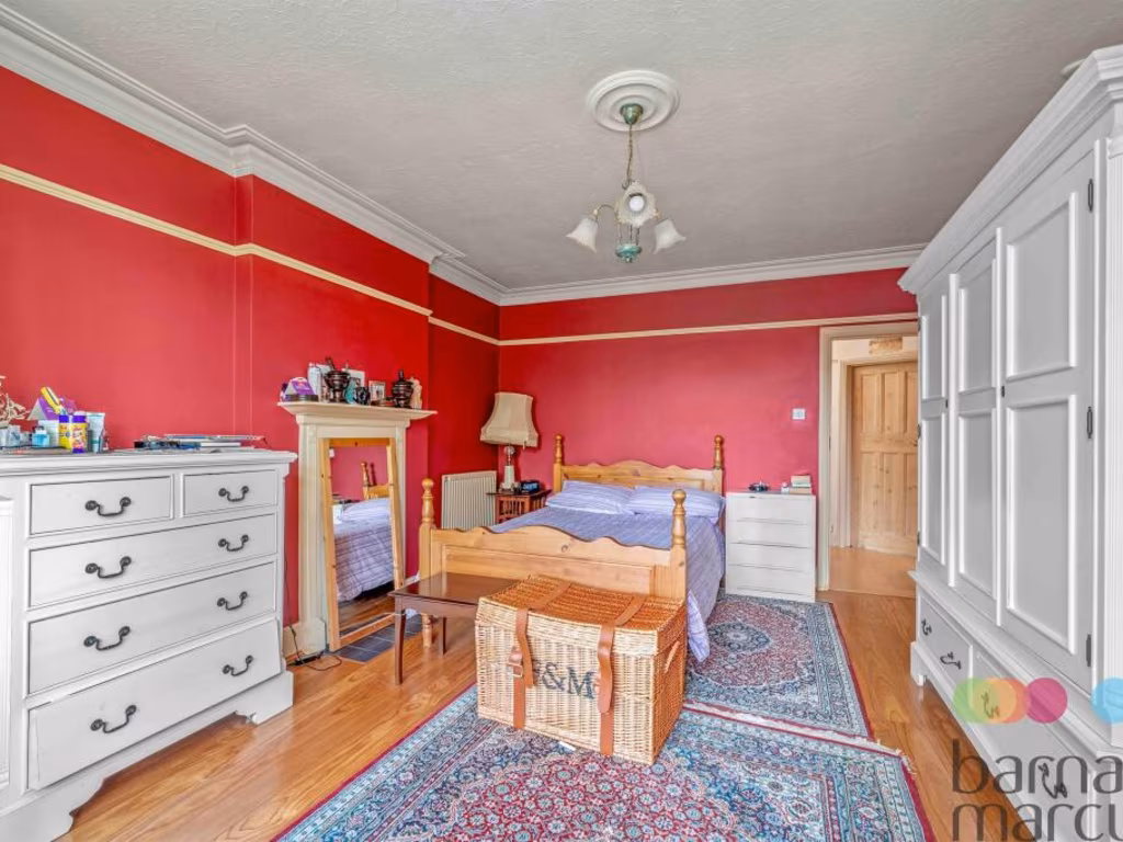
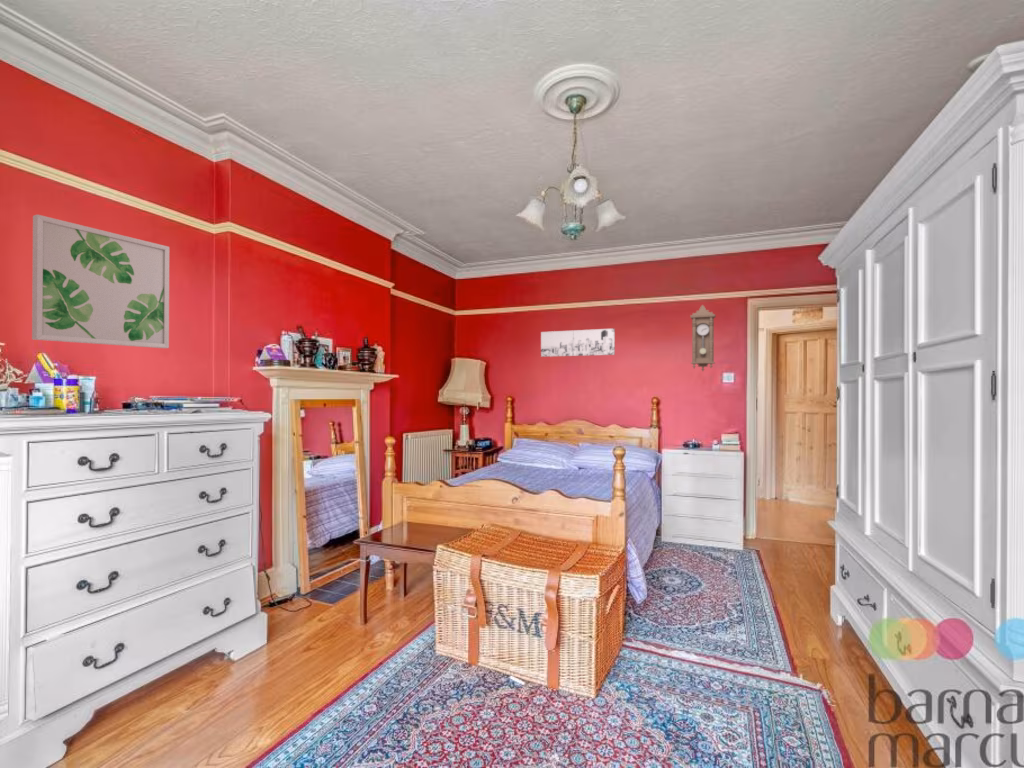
+ pendulum clock [689,304,717,372]
+ wall art [540,328,616,358]
+ wall art [31,214,170,349]
